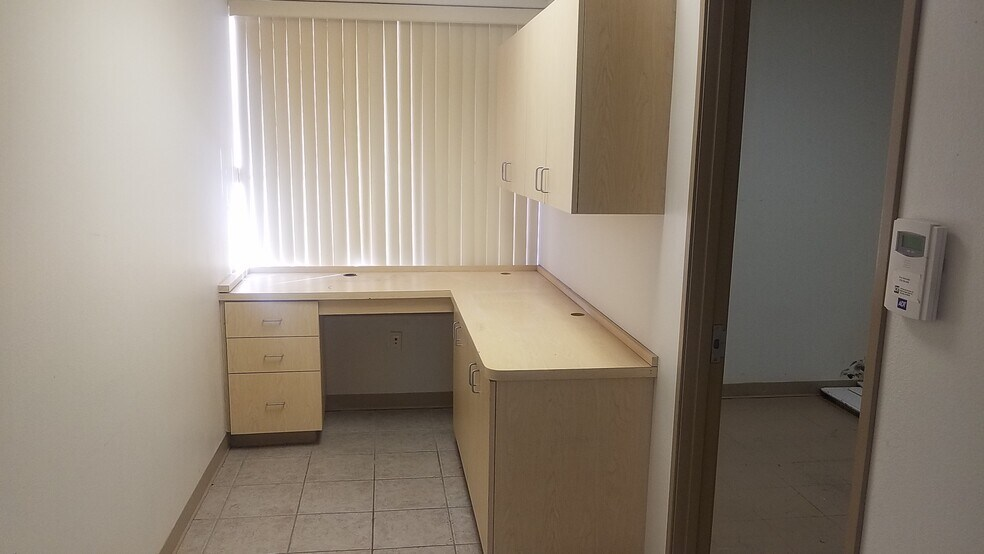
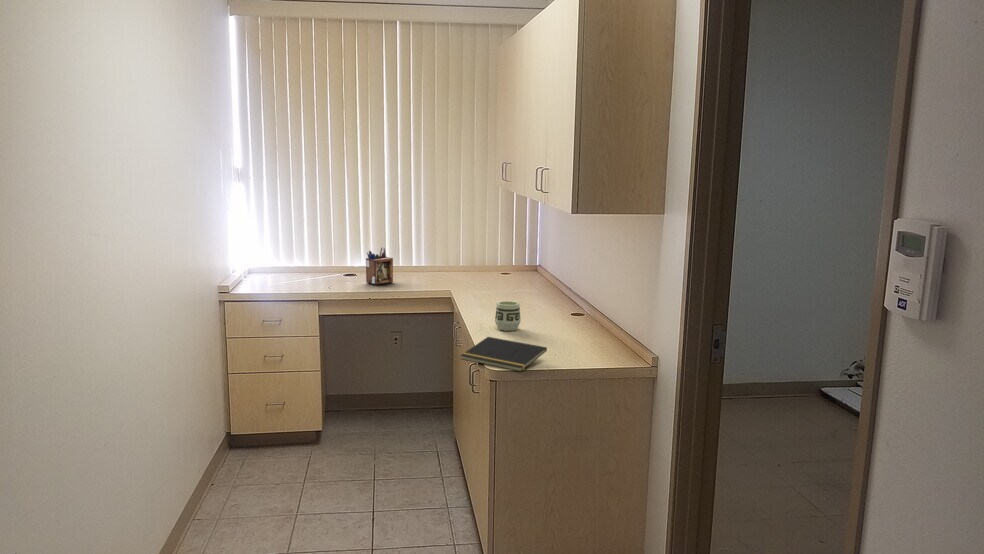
+ notepad [459,336,548,373]
+ cup [494,300,522,332]
+ desk organizer [365,247,394,286]
